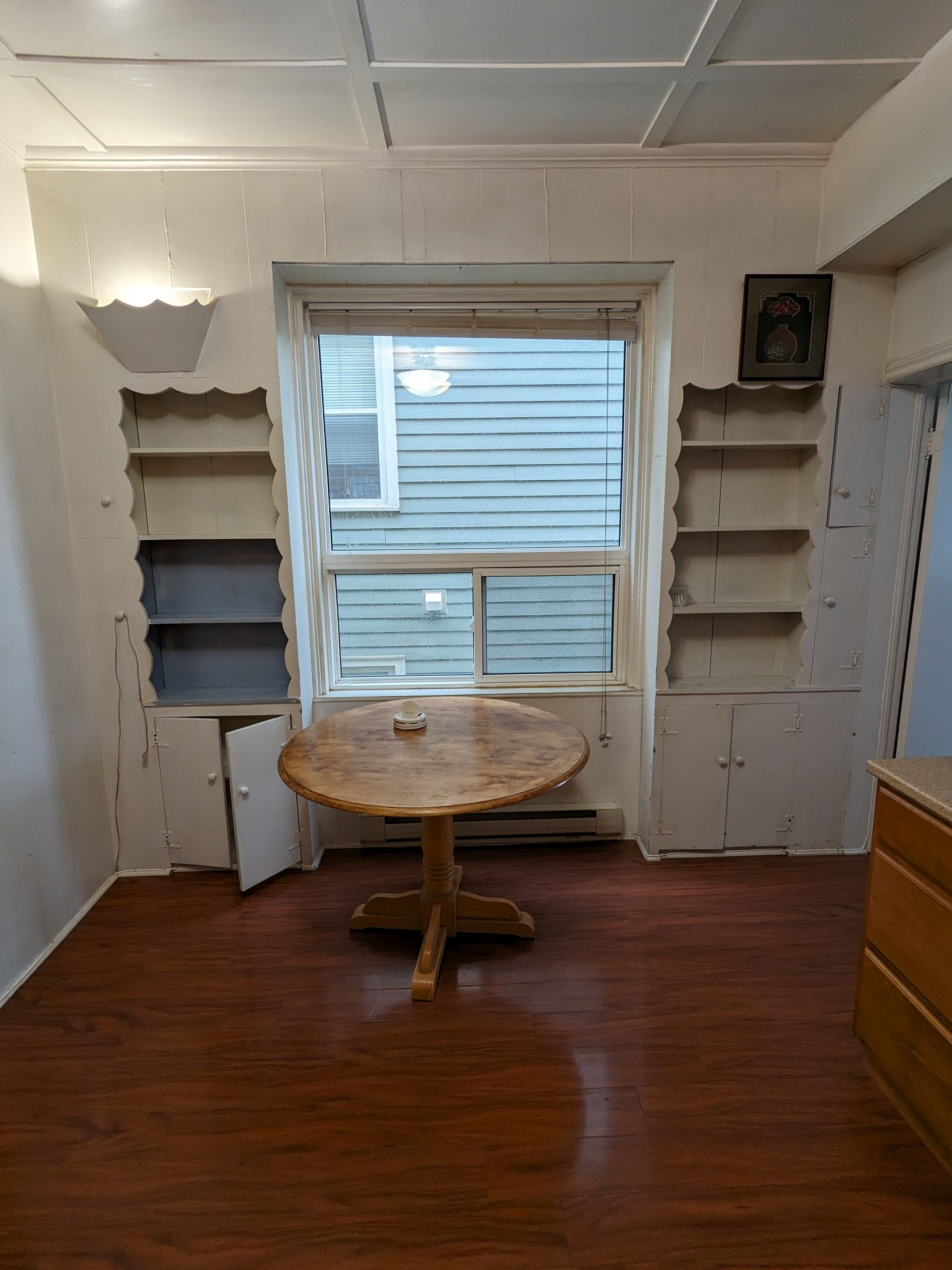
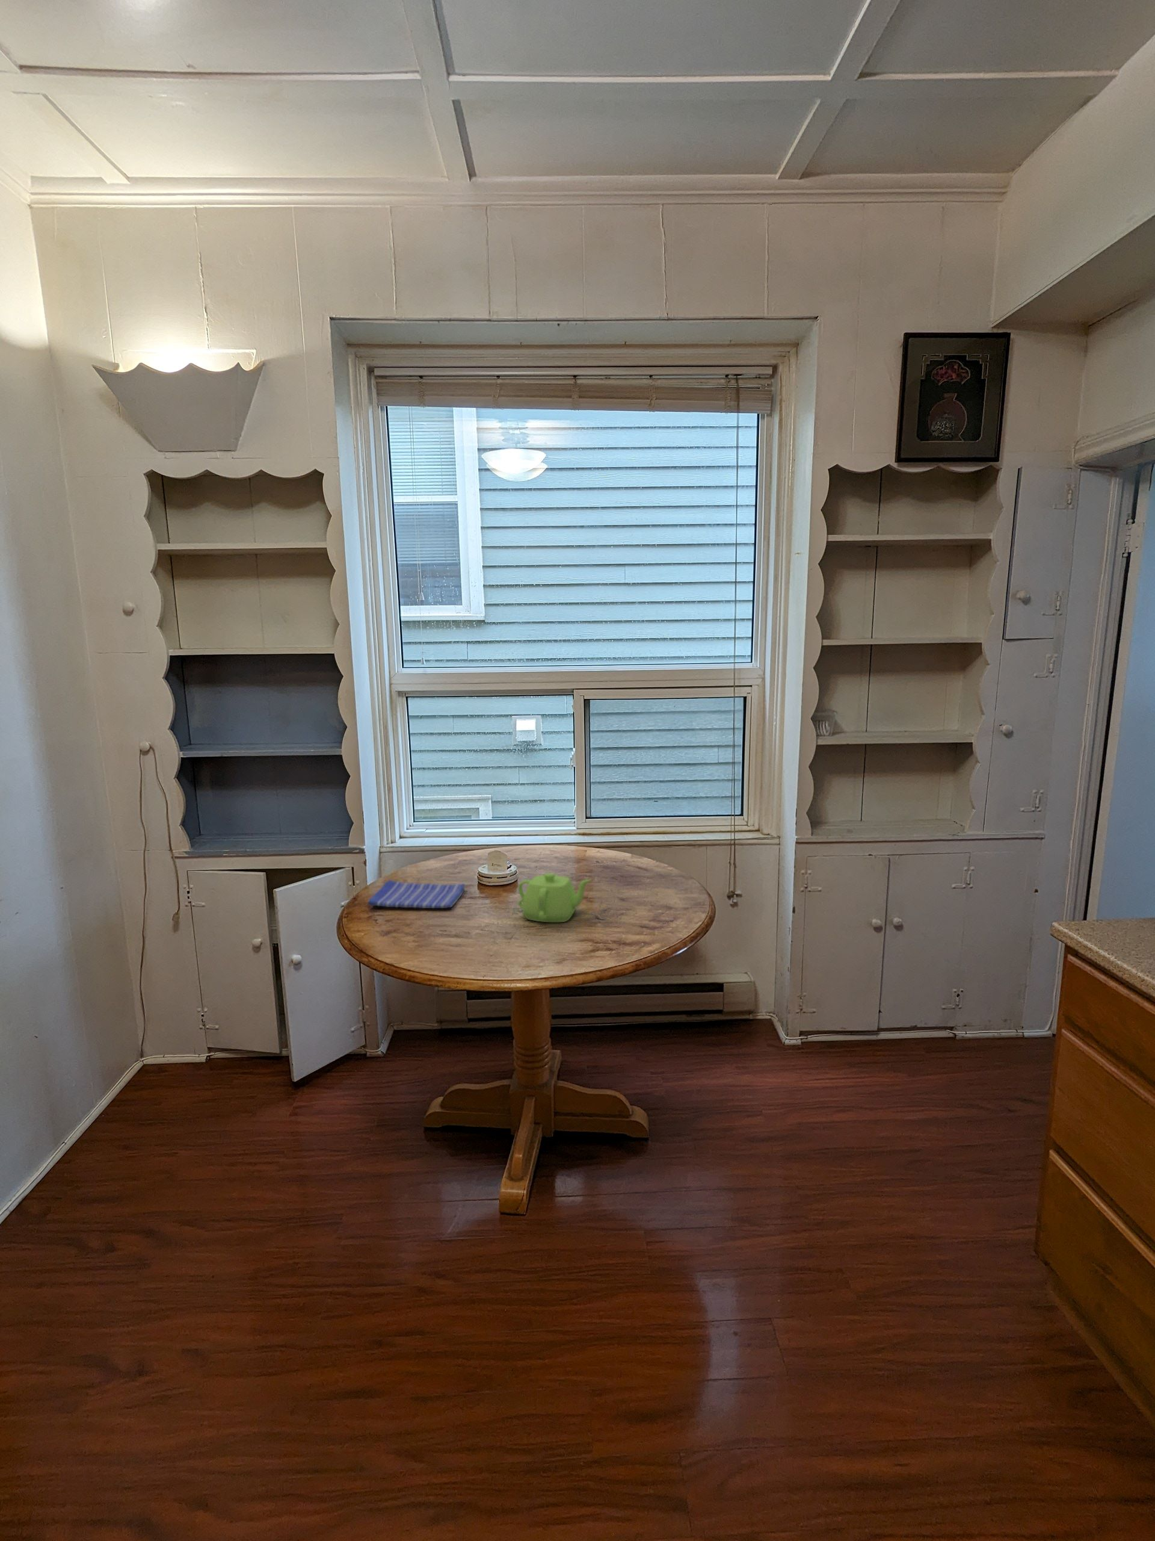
+ teapot [518,872,592,923]
+ dish towel [366,880,465,909]
